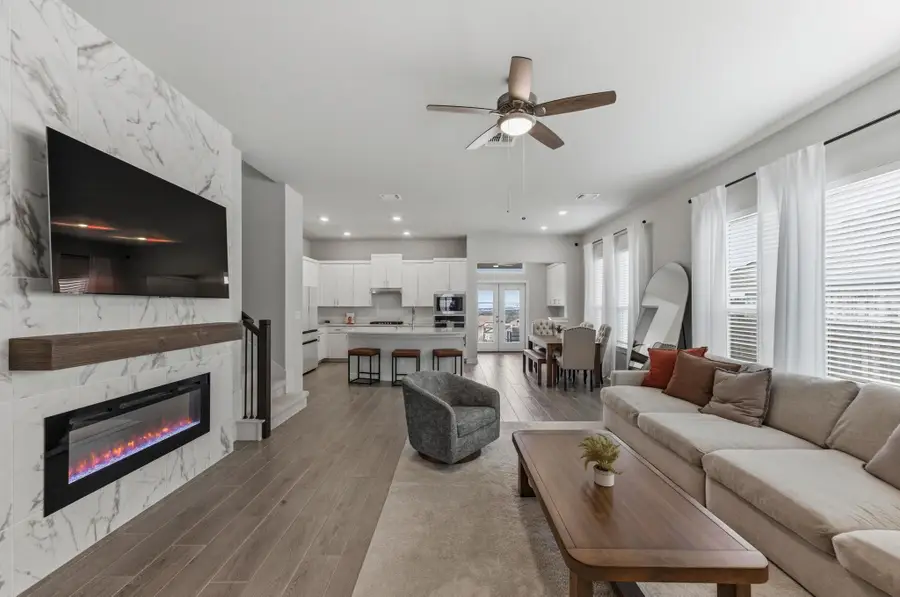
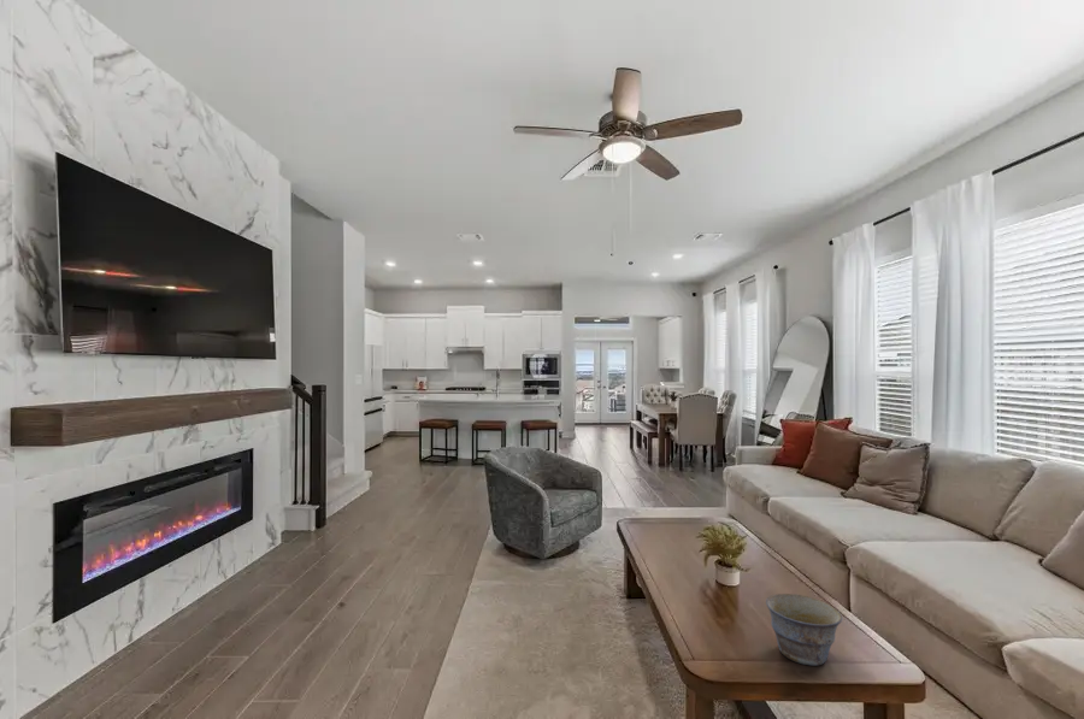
+ bowl [765,593,843,667]
